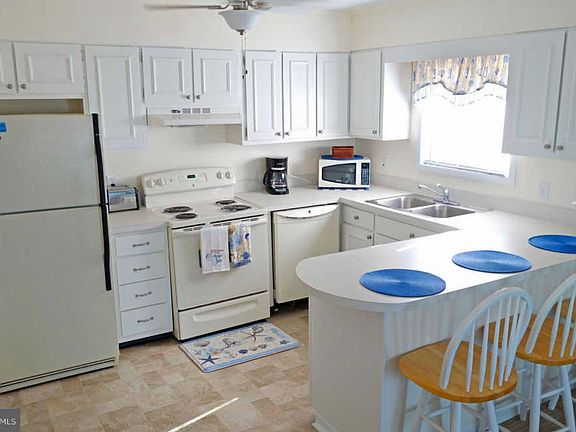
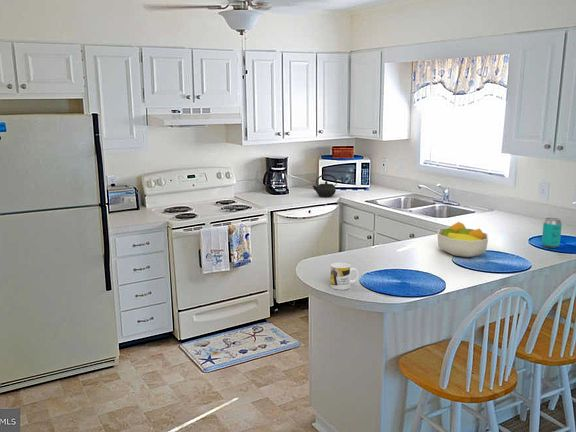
+ mug [329,262,360,291]
+ beverage can [541,217,563,249]
+ fruit bowl [436,221,489,258]
+ kettle [312,173,338,198]
